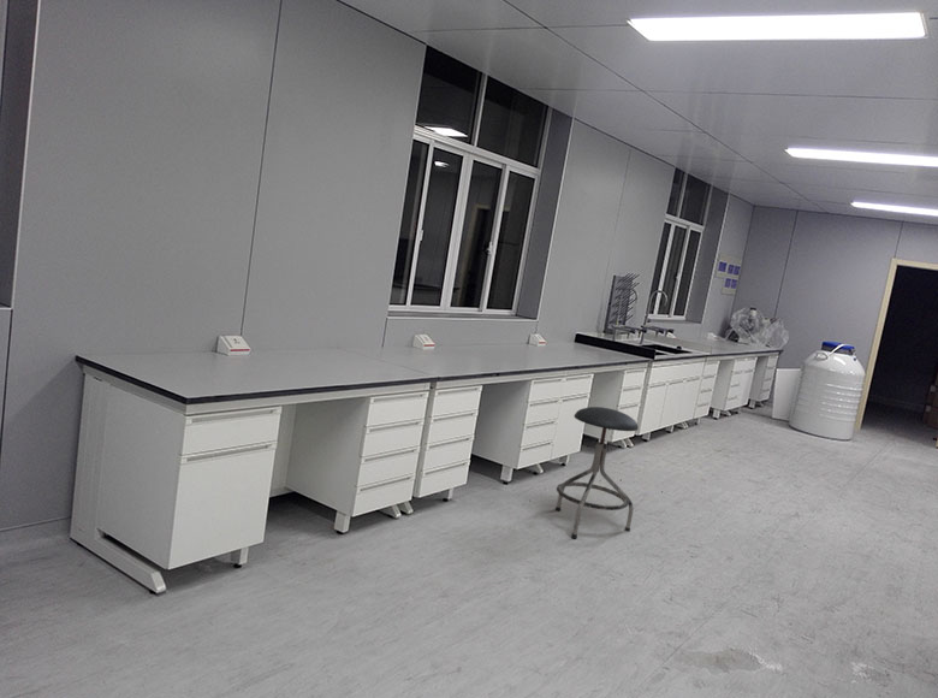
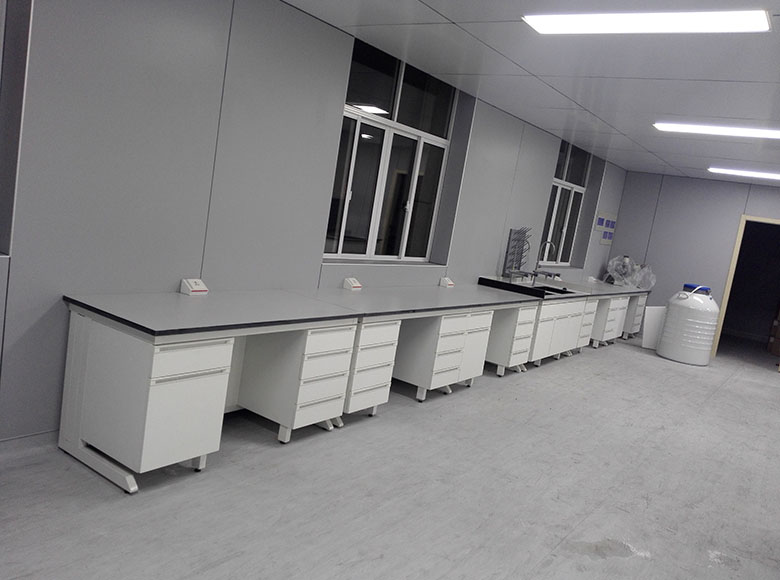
- stool [554,406,640,539]
